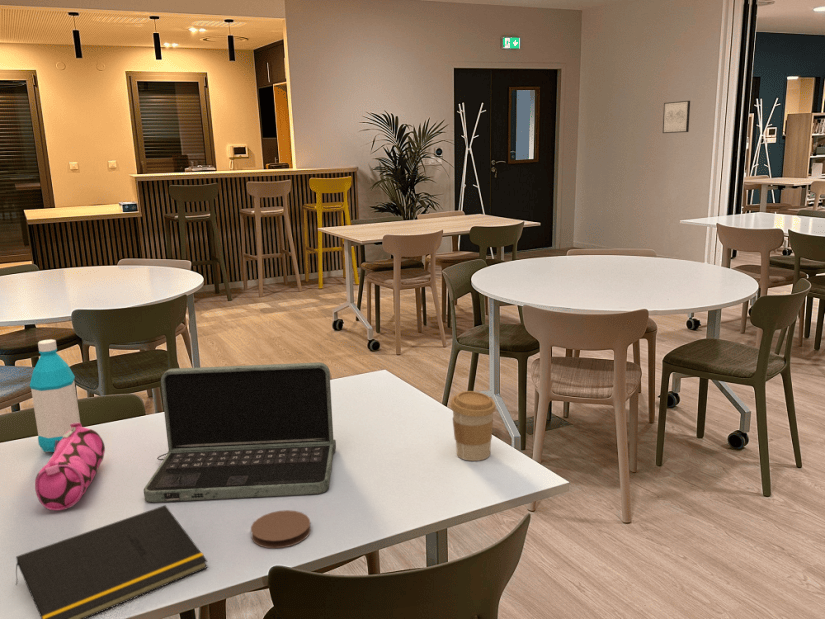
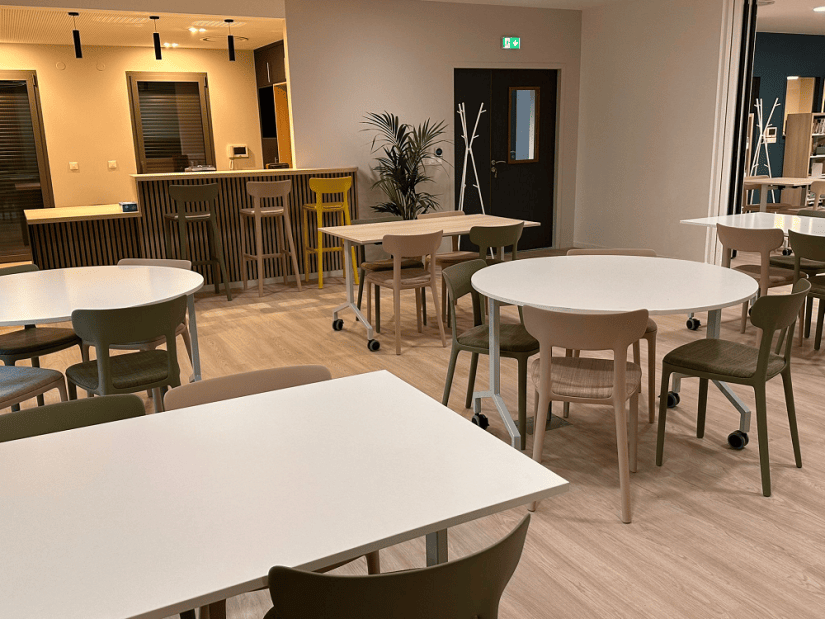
- wall art [662,100,691,134]
- notepad [15,504,208,619]
- water bottle [29,338,81,453]
- coffee cup [450,390,497,462]
- laptop [143,362,337,503]
- pencil case [34,422,106,512]
- coaster [250,509,312,549]
